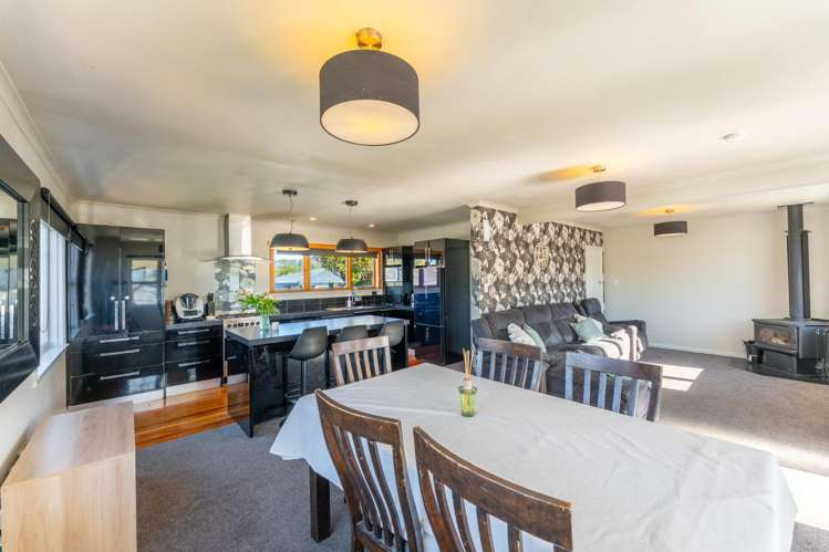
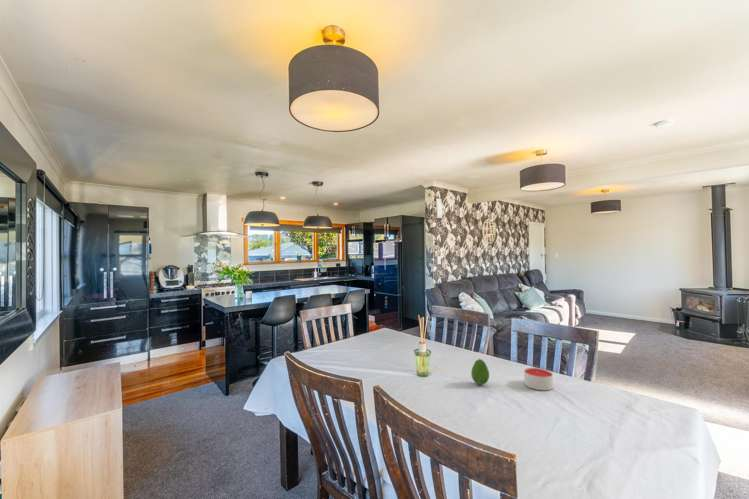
+ candle [523,367,554,391]
+ fruit [470,358,490,386]
